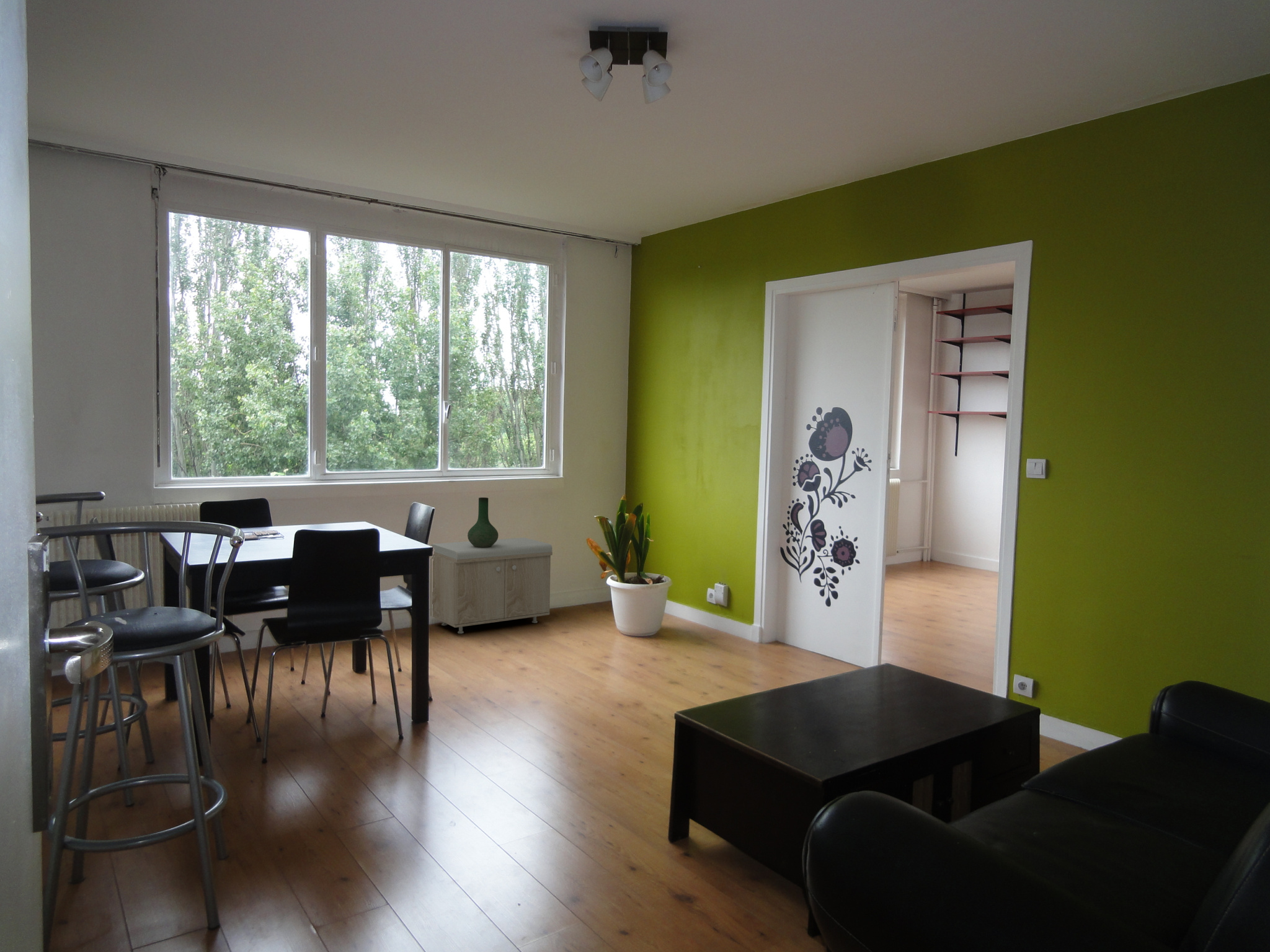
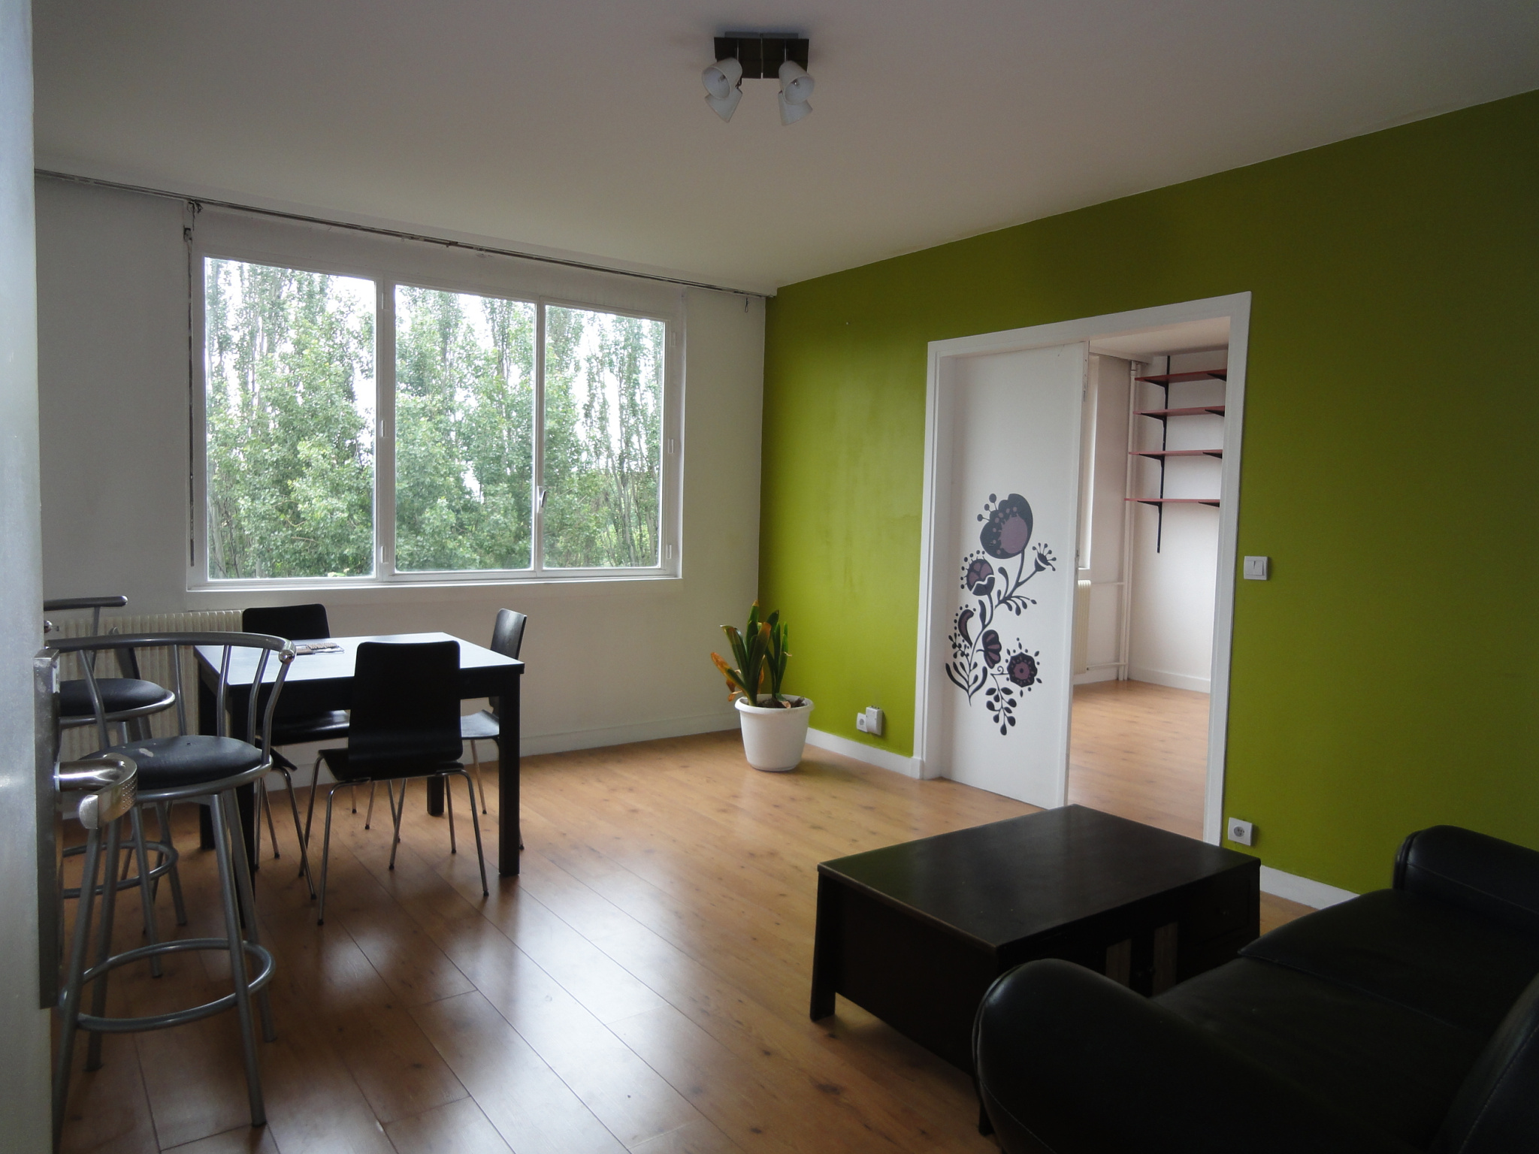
- vase [467,497,499,548]
- storage bench [430,537,553,634]
